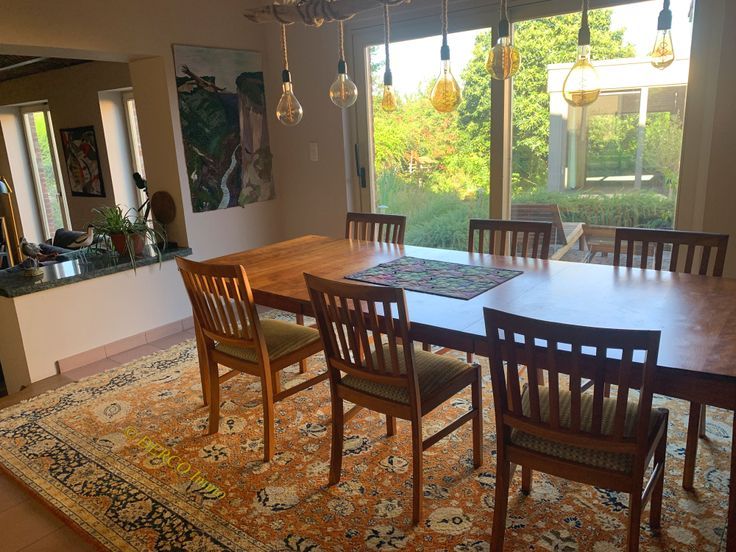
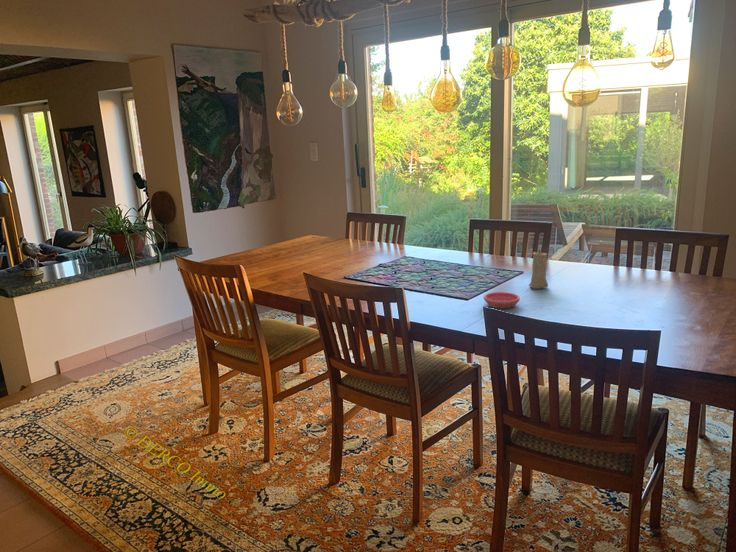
+ candle [528,248,549,290]
+ saucer [483,291,521,309]
